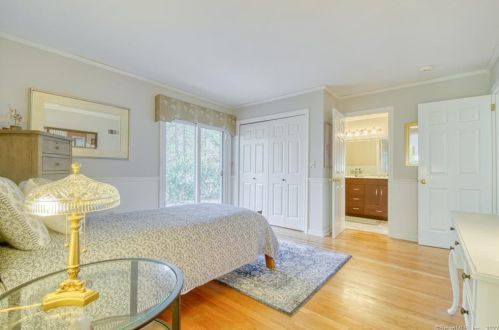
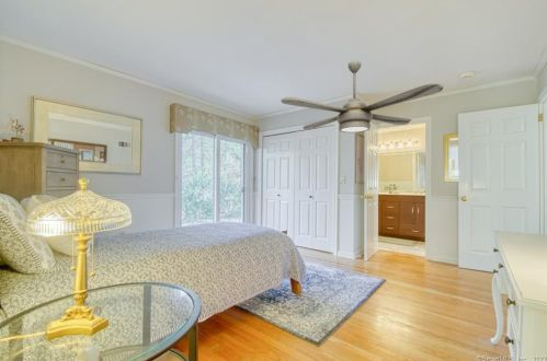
+ ceiling fan [280,60,444,133]
